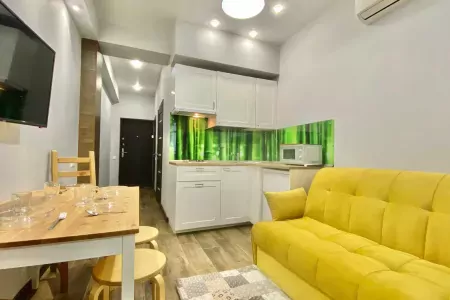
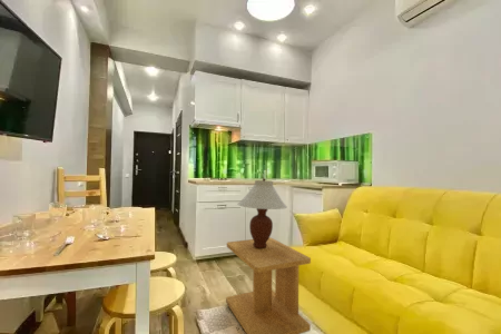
+ side table [225,236,312,334]
+ table lamp [237,177,288,248]
